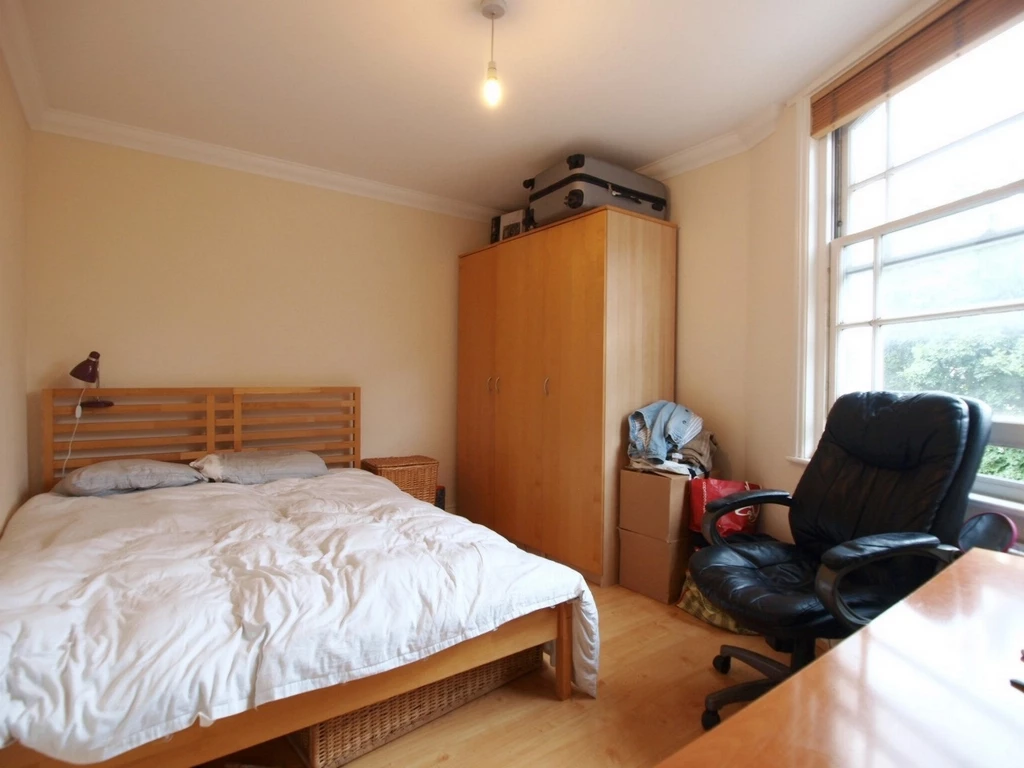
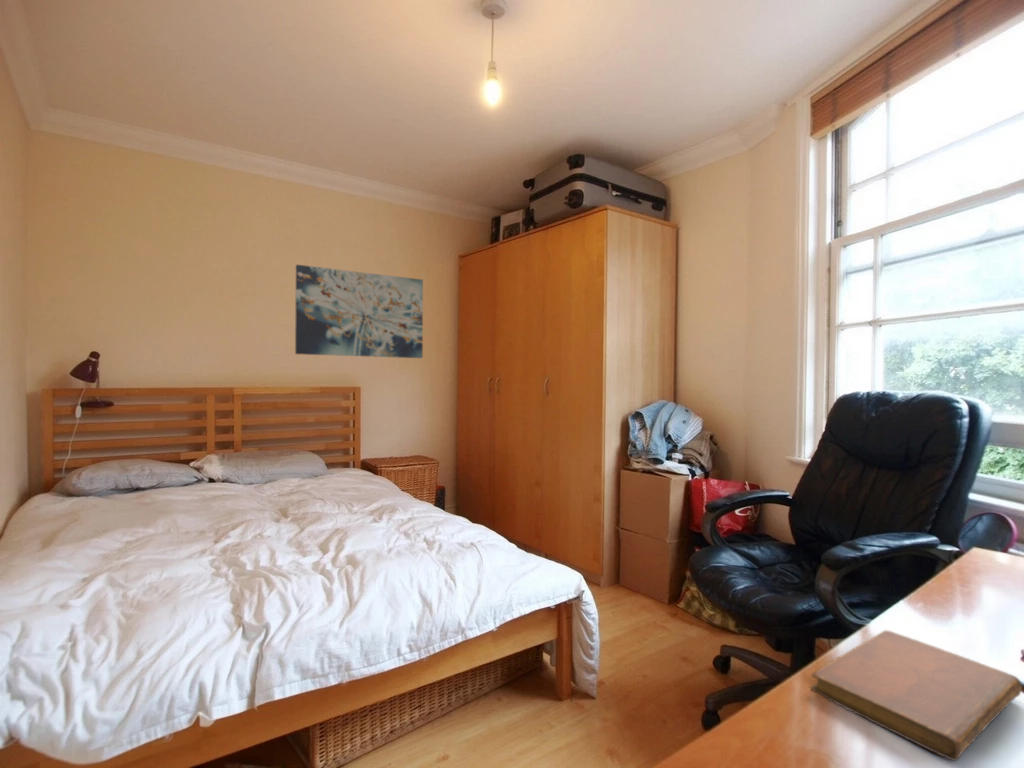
+ wall art [294,264,424,359]
+ notebook [810,629,1023,762]
